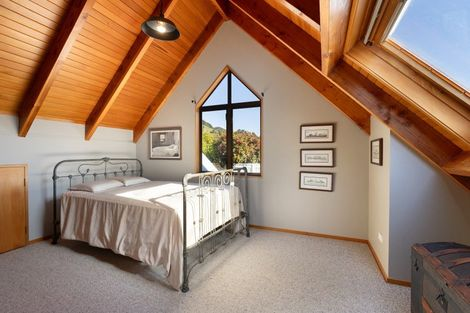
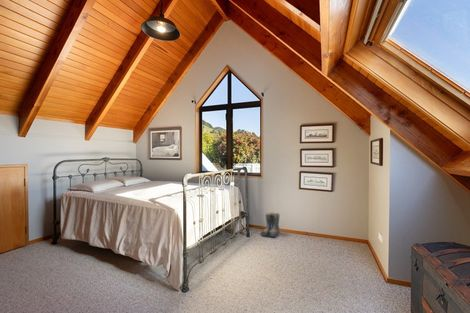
+ boots [261,212,281,238]
